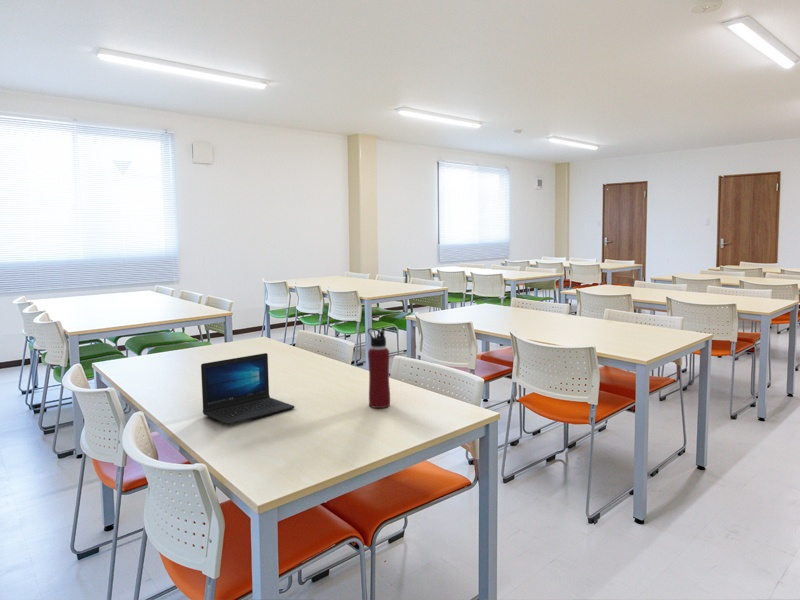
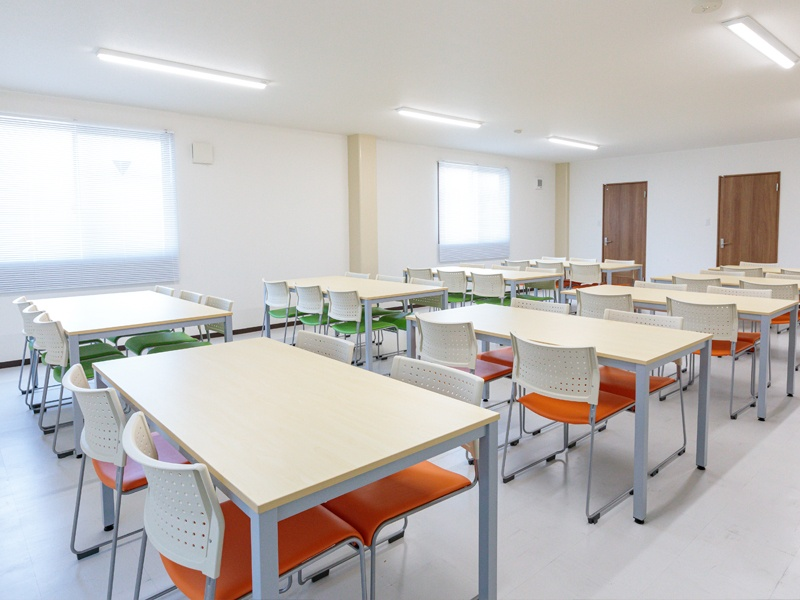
- water bottle [367,327,391,409]
- laptop [200,352,295,426]
